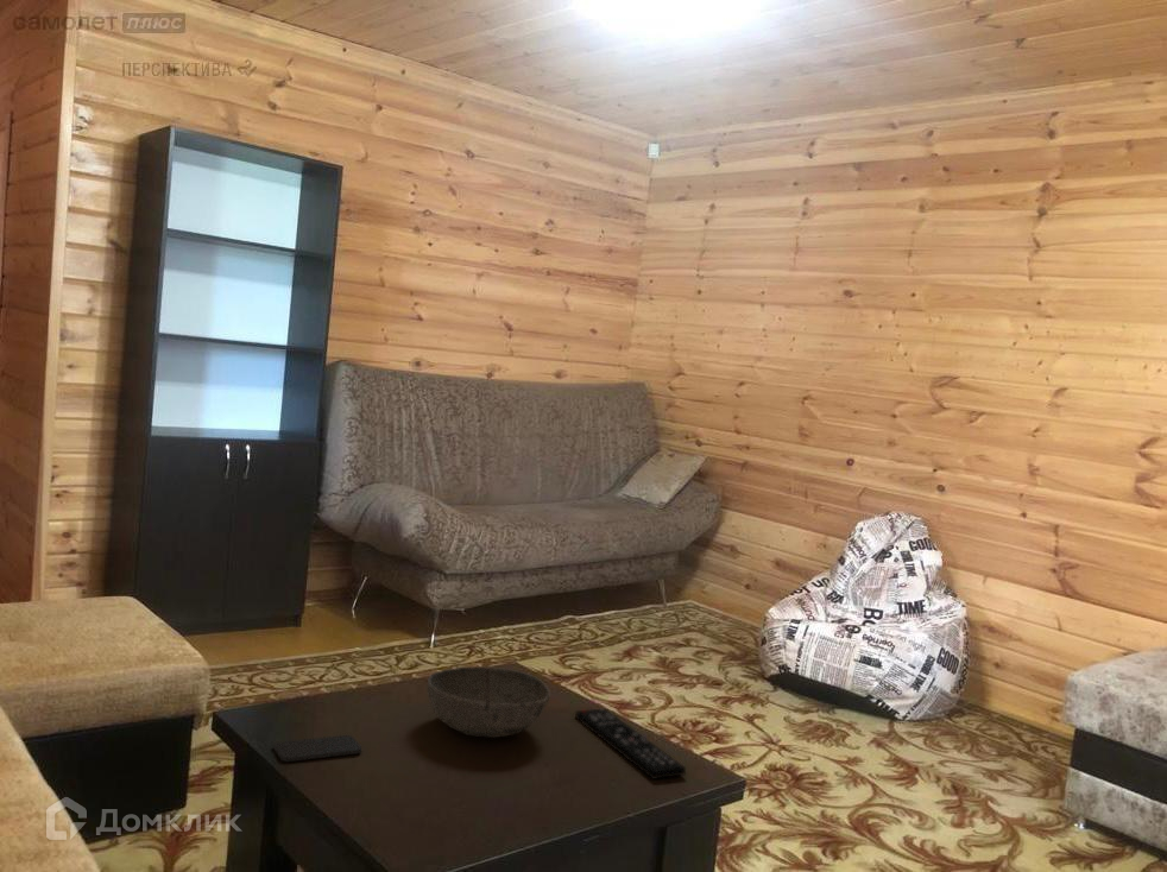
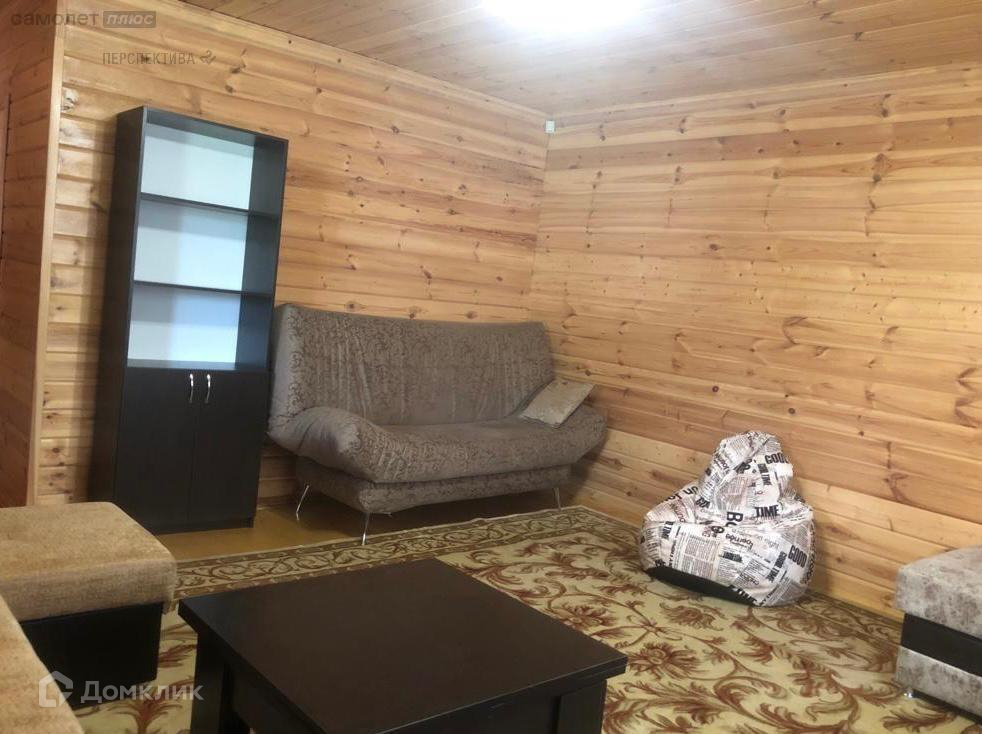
- remote control [574,707,687,781]
- smartphone [272,734,362,763]
- bowl [427,666,551,739]
